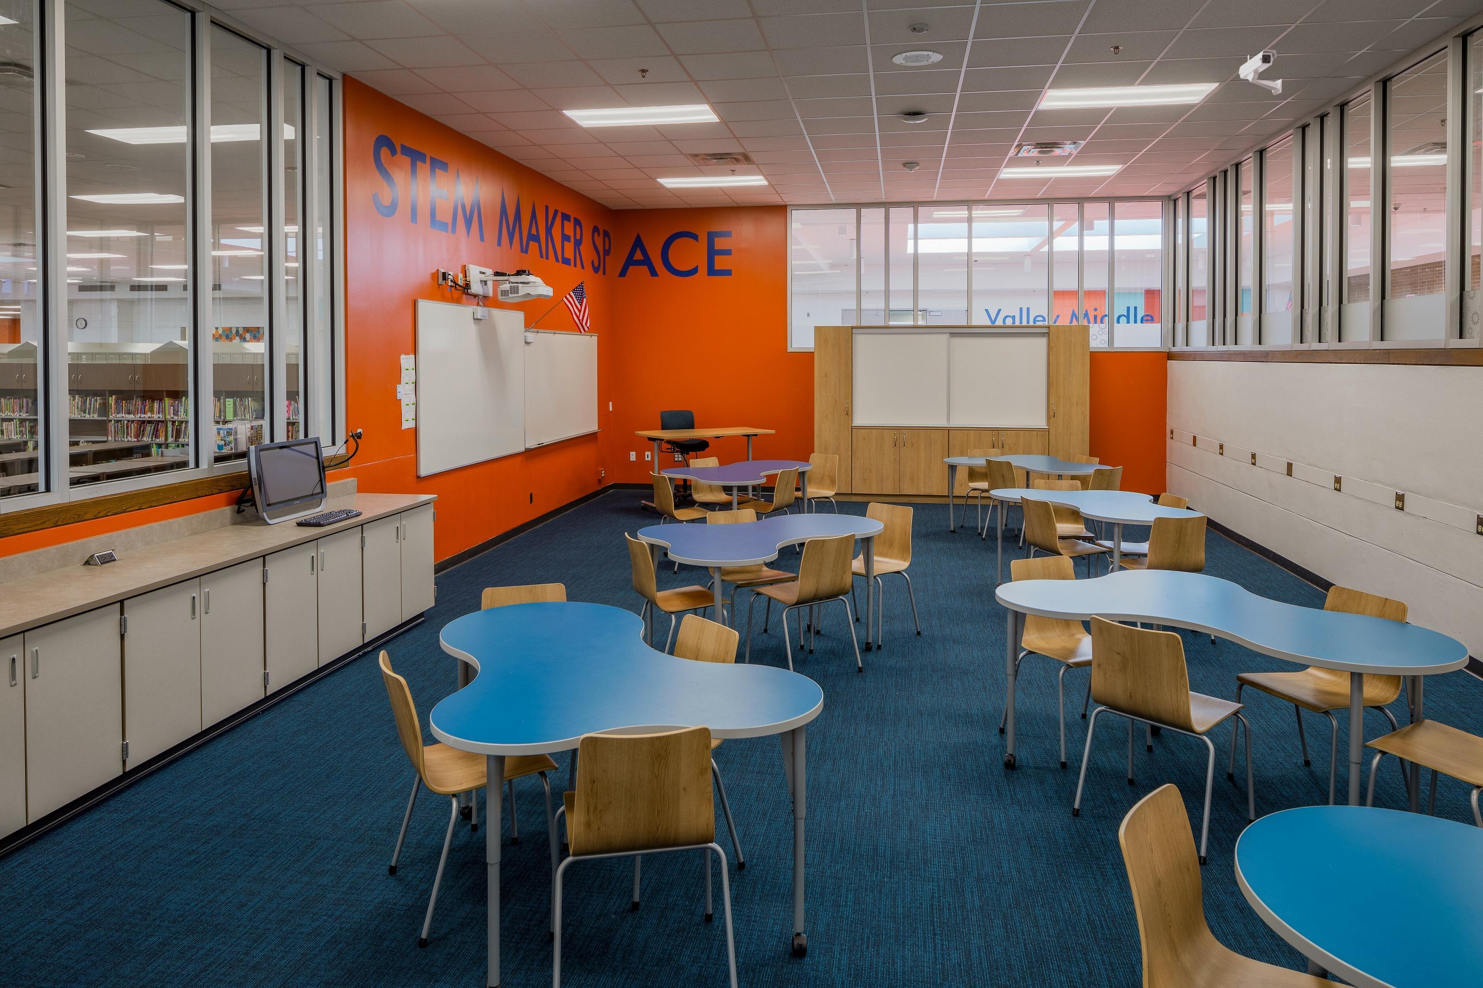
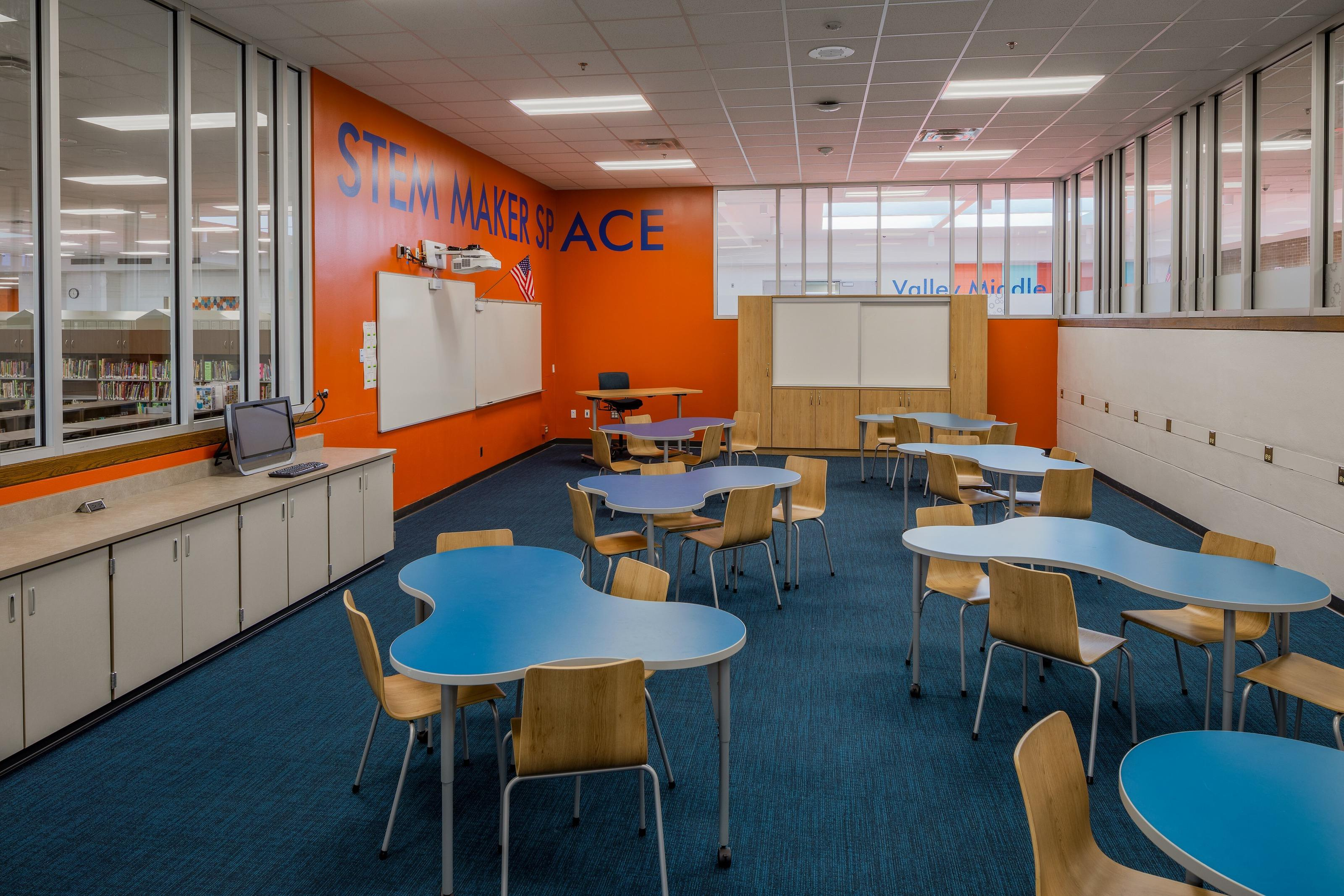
- security camera [1238,50,1282,96]
